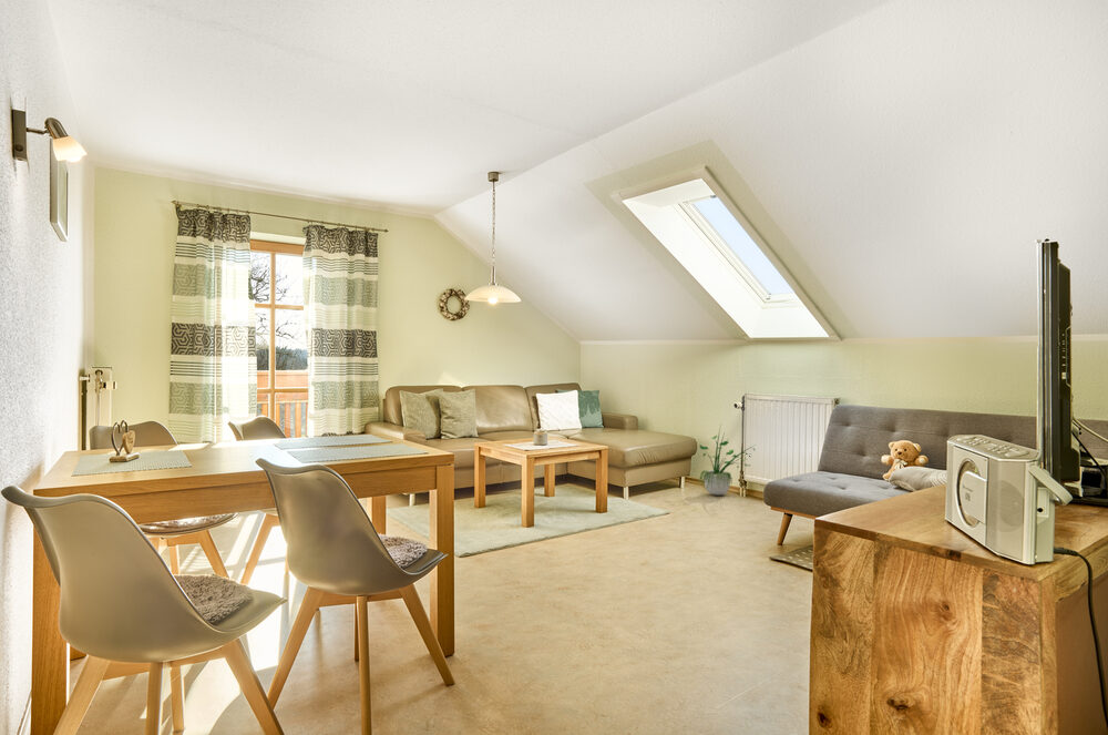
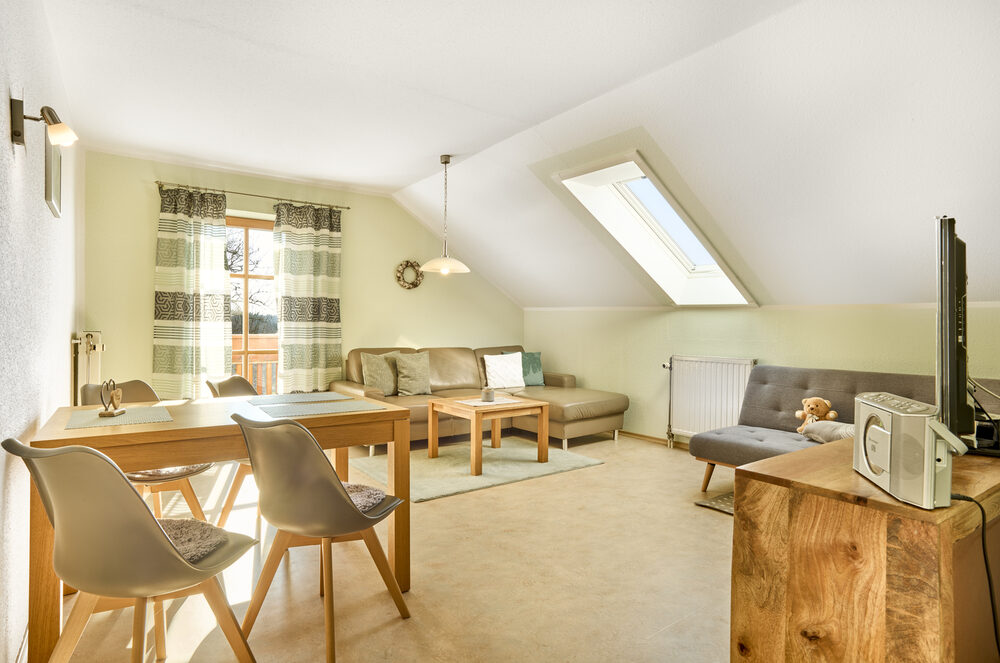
- potted plant [697,423,757,497]
